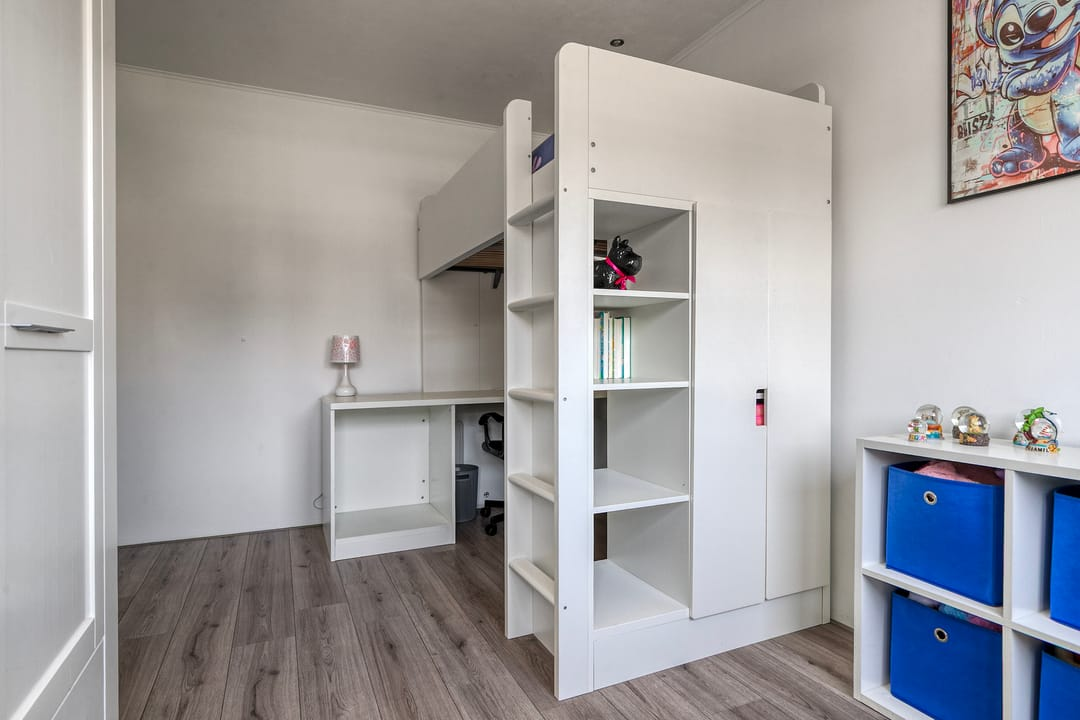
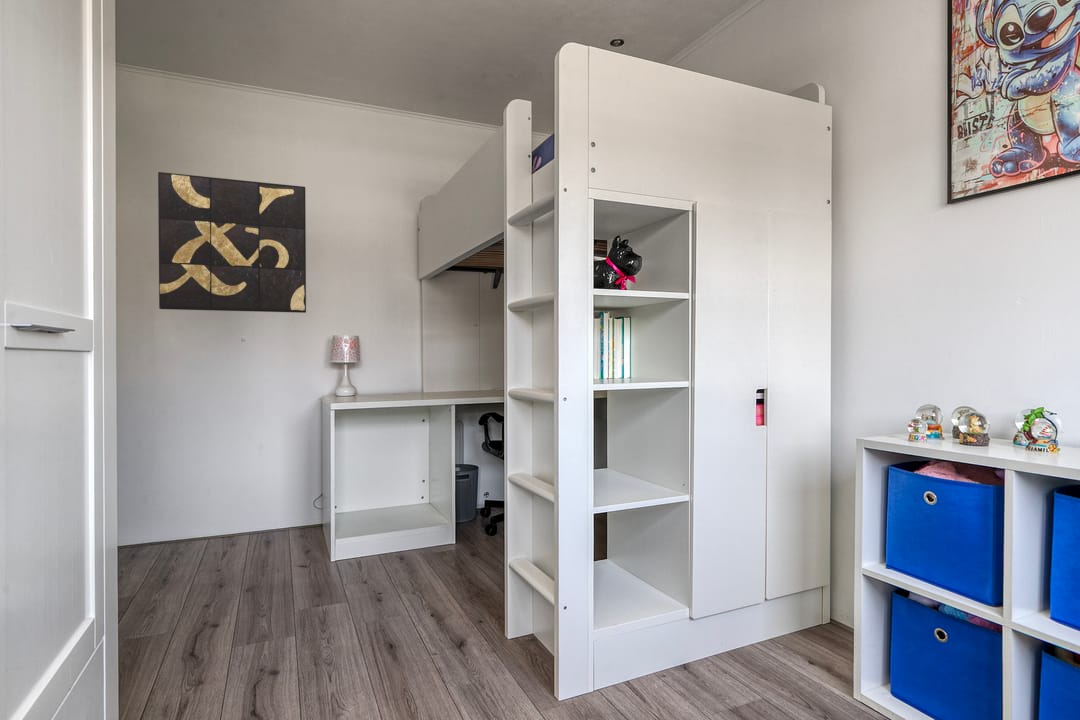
+ wall art [157,171,307,314]
